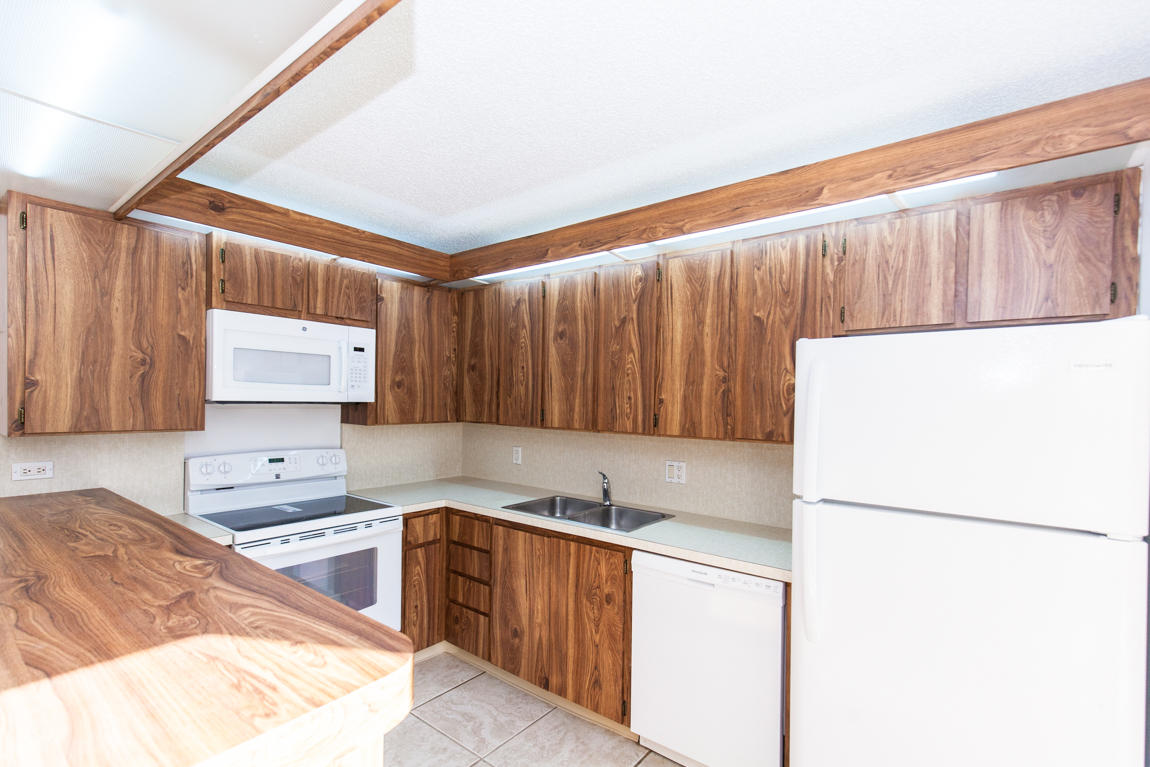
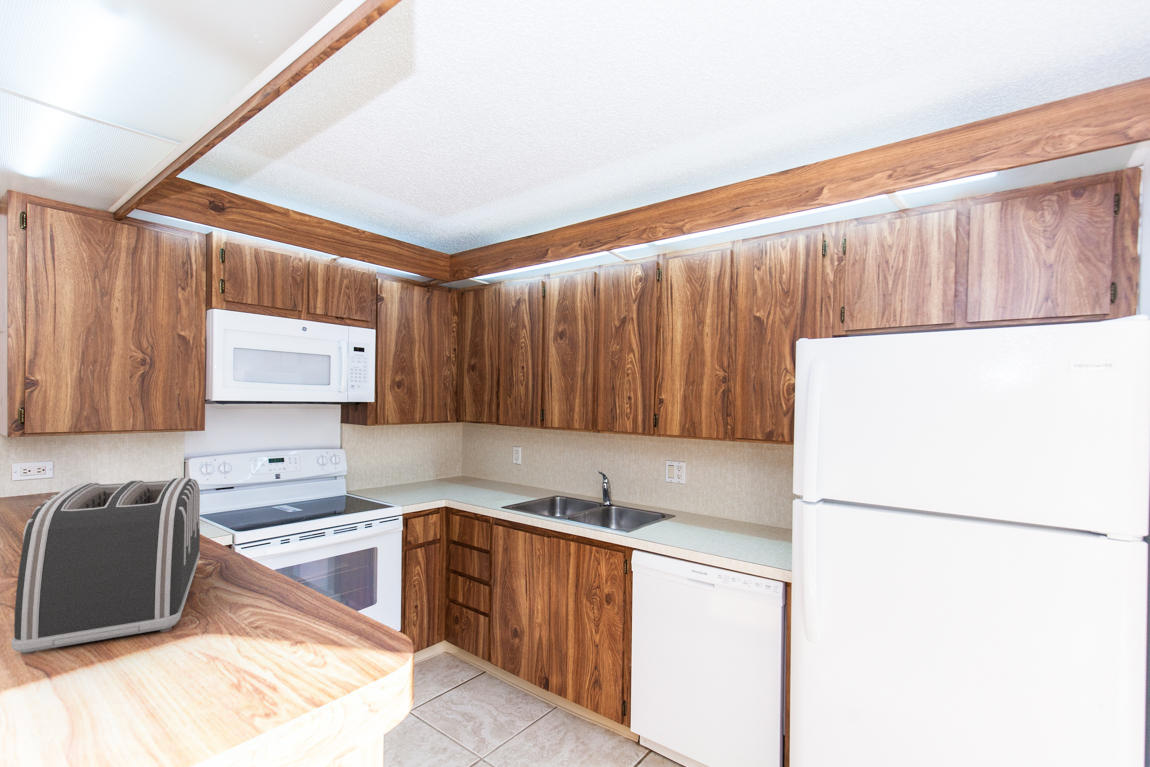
+ toaster [10,476,201,656]
